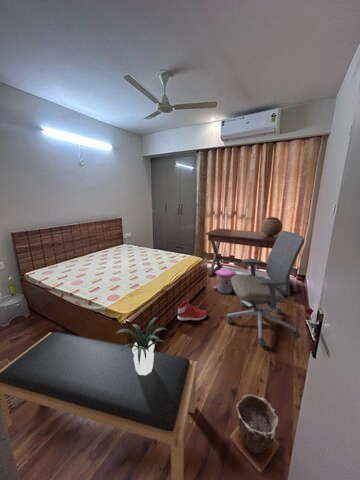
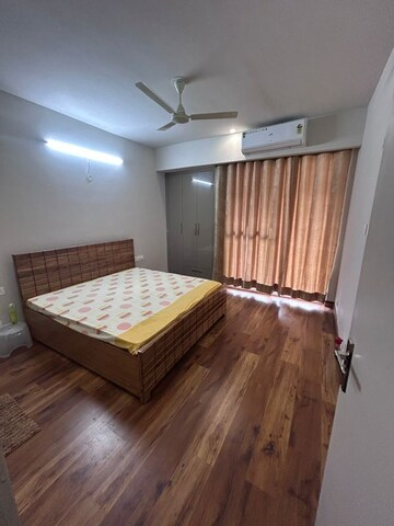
- trash can [213,268,237,295]
- bench [0,331,198,480]
- plant pot [229,394,281,474]
- desk [205,227,291,282]
- office chair [226,230,305,347]
- potted plant [113,316,170,375]
- decorative globe [260,216,283,236]
- sneaker [177,300,208,322]
